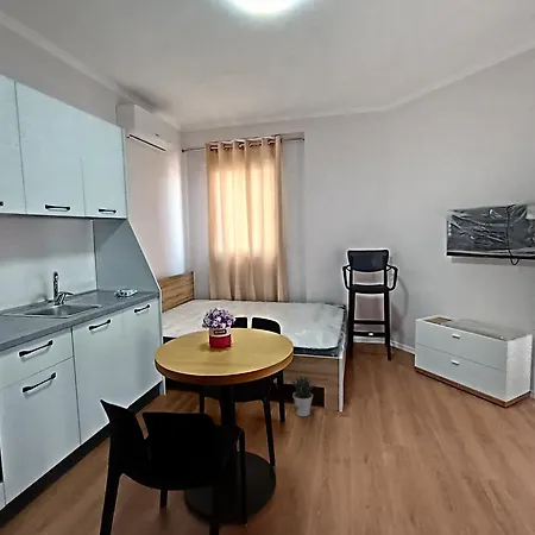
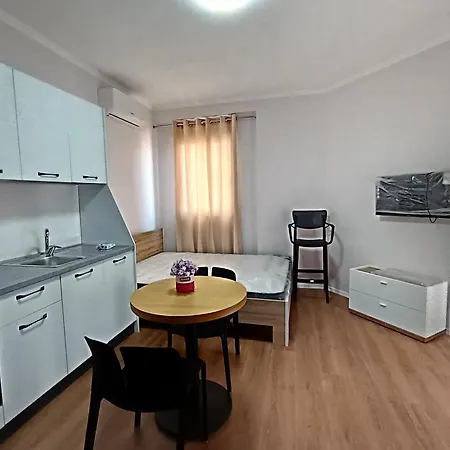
- potted plant [290,372,317,417]
